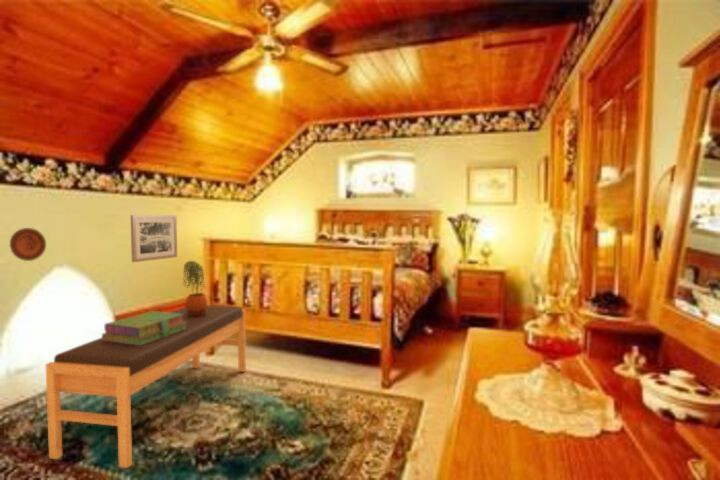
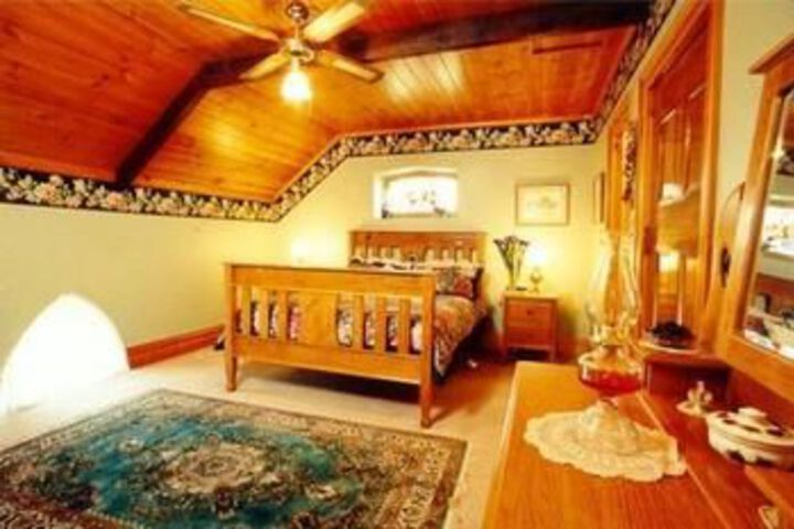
- stack of books [101,310,187,345]
- decorative plate [9,227,47,262]
- bench [44,304,247,469]
- potted plant [182,260,208,316]
- wall art [129,214,178,263]
